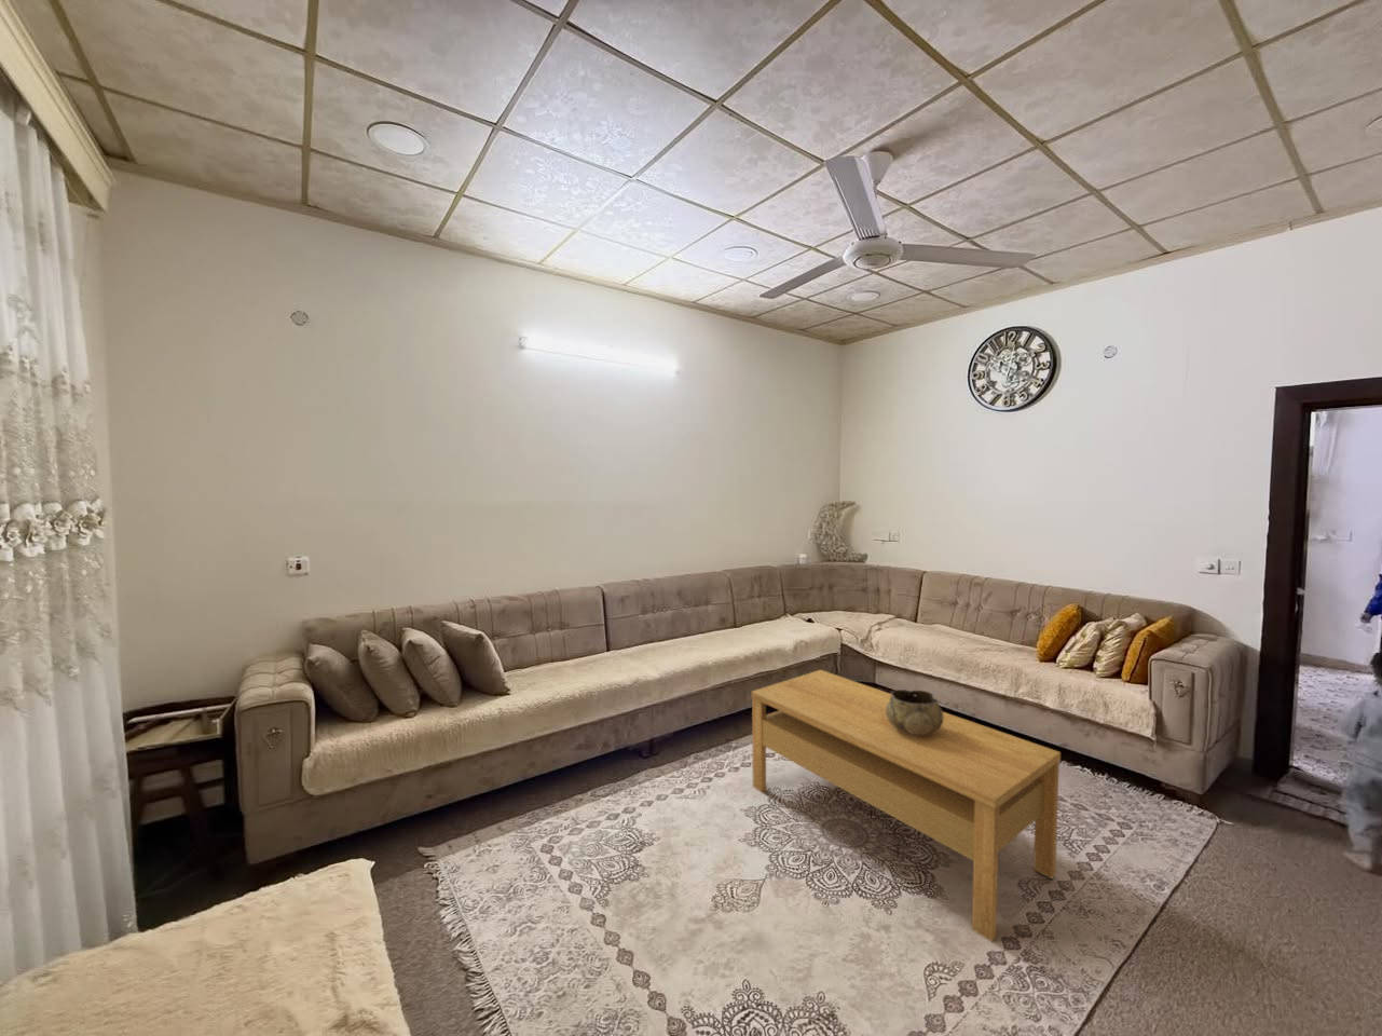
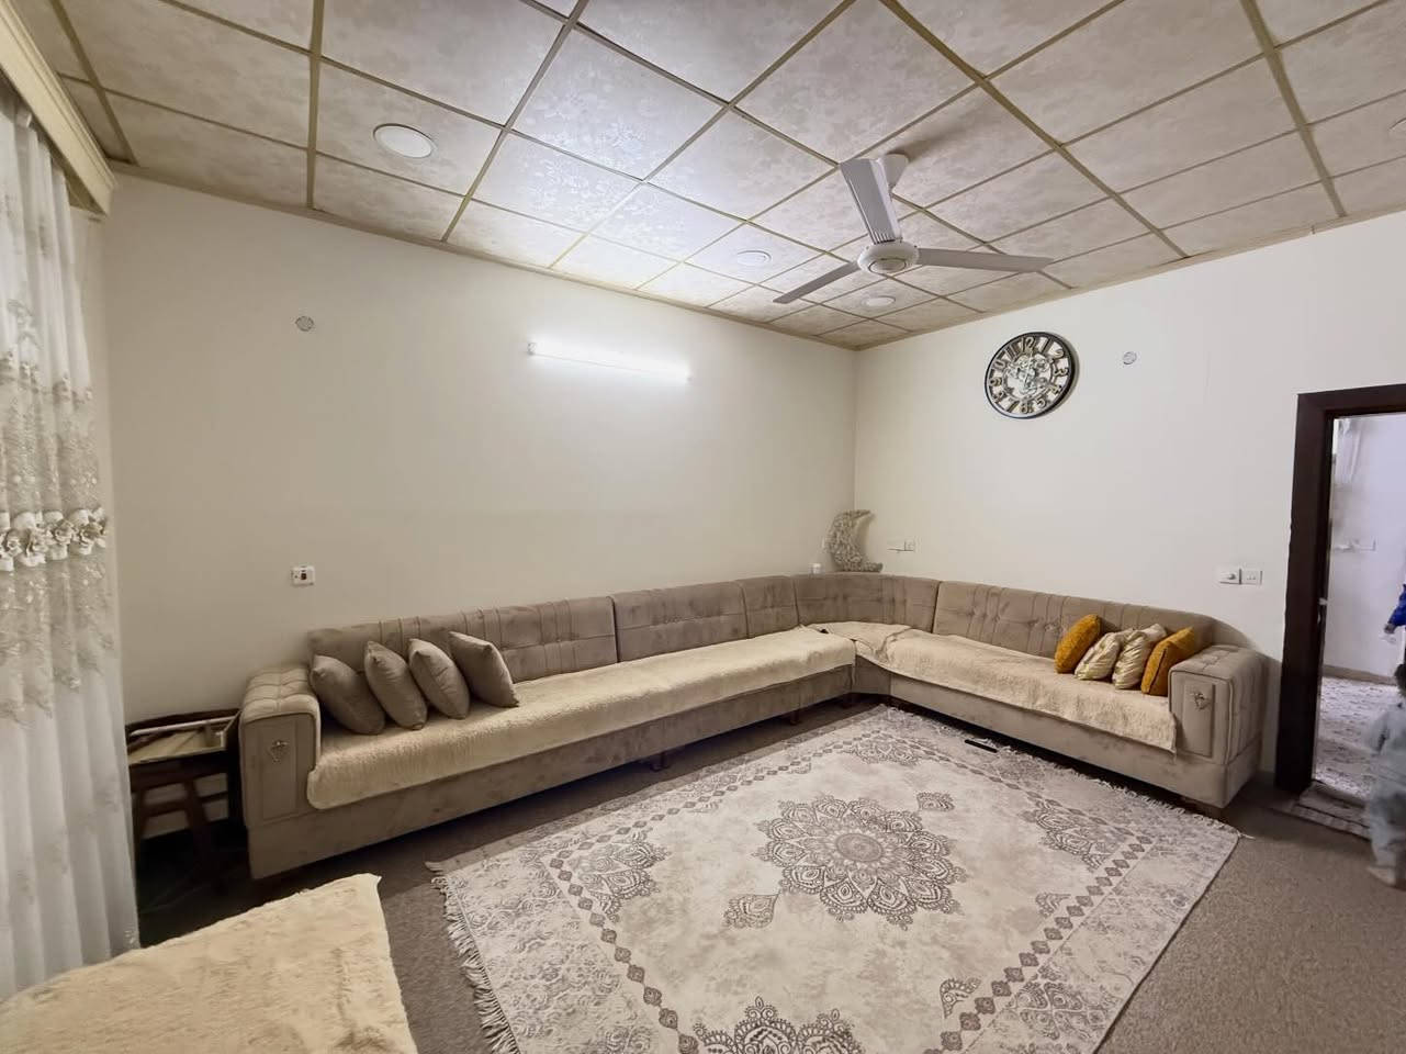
- decorative bowl [886,689,942,736]
- coffee table [751,669,1062,943]
